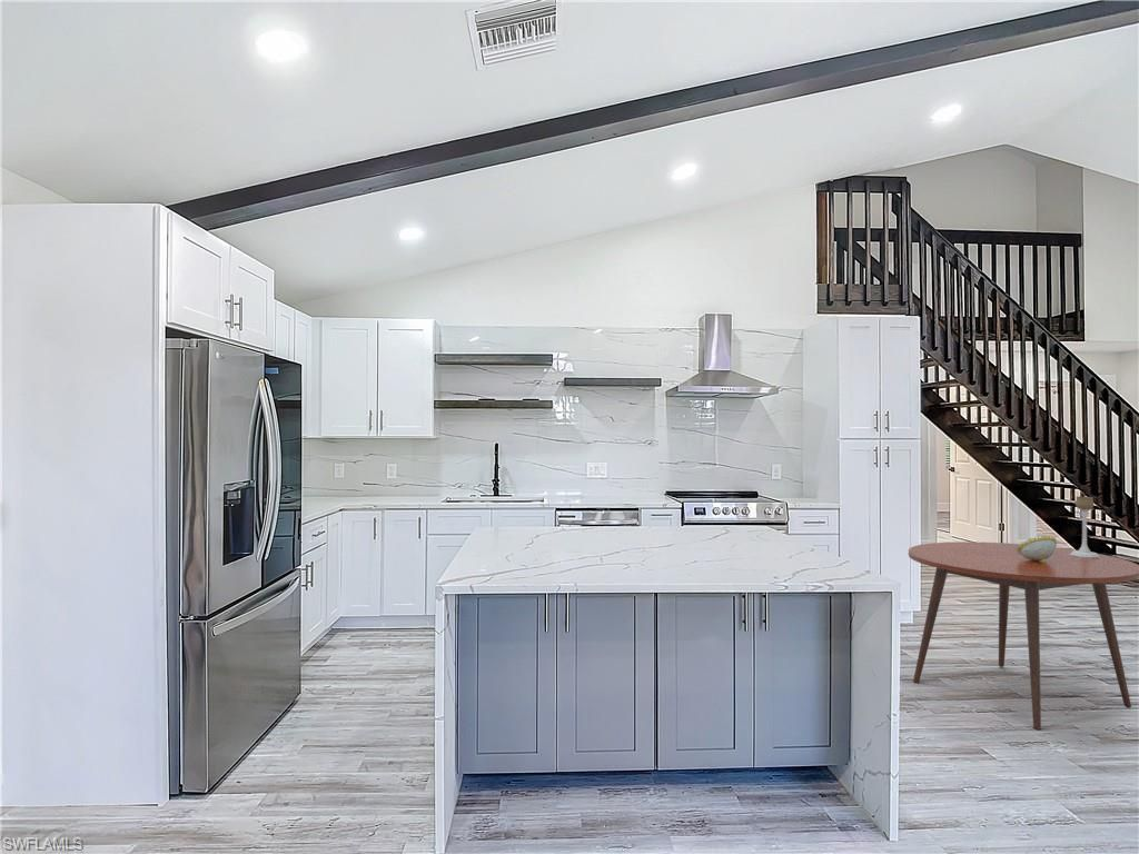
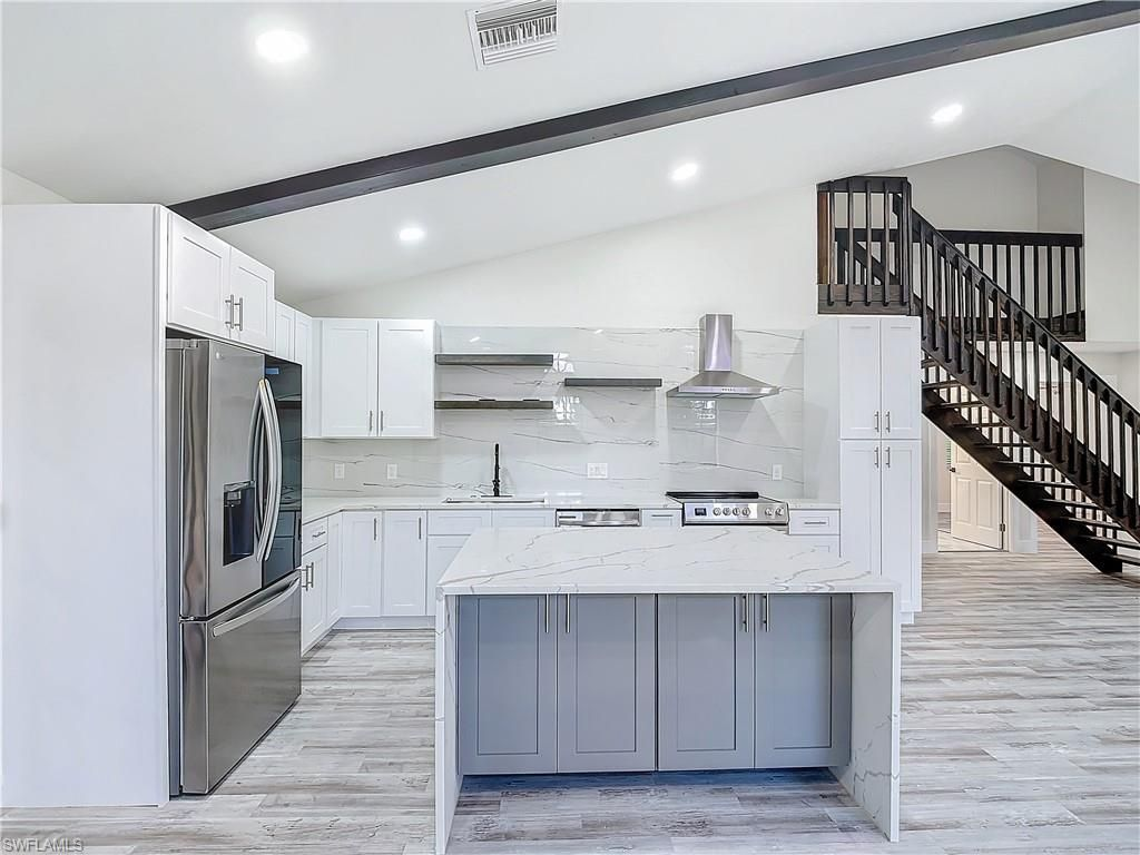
- decorative bowl [1017,535,1058,563]
- dining table [908,540,1139,731]
- candle holder [1070,495,1099,558]
